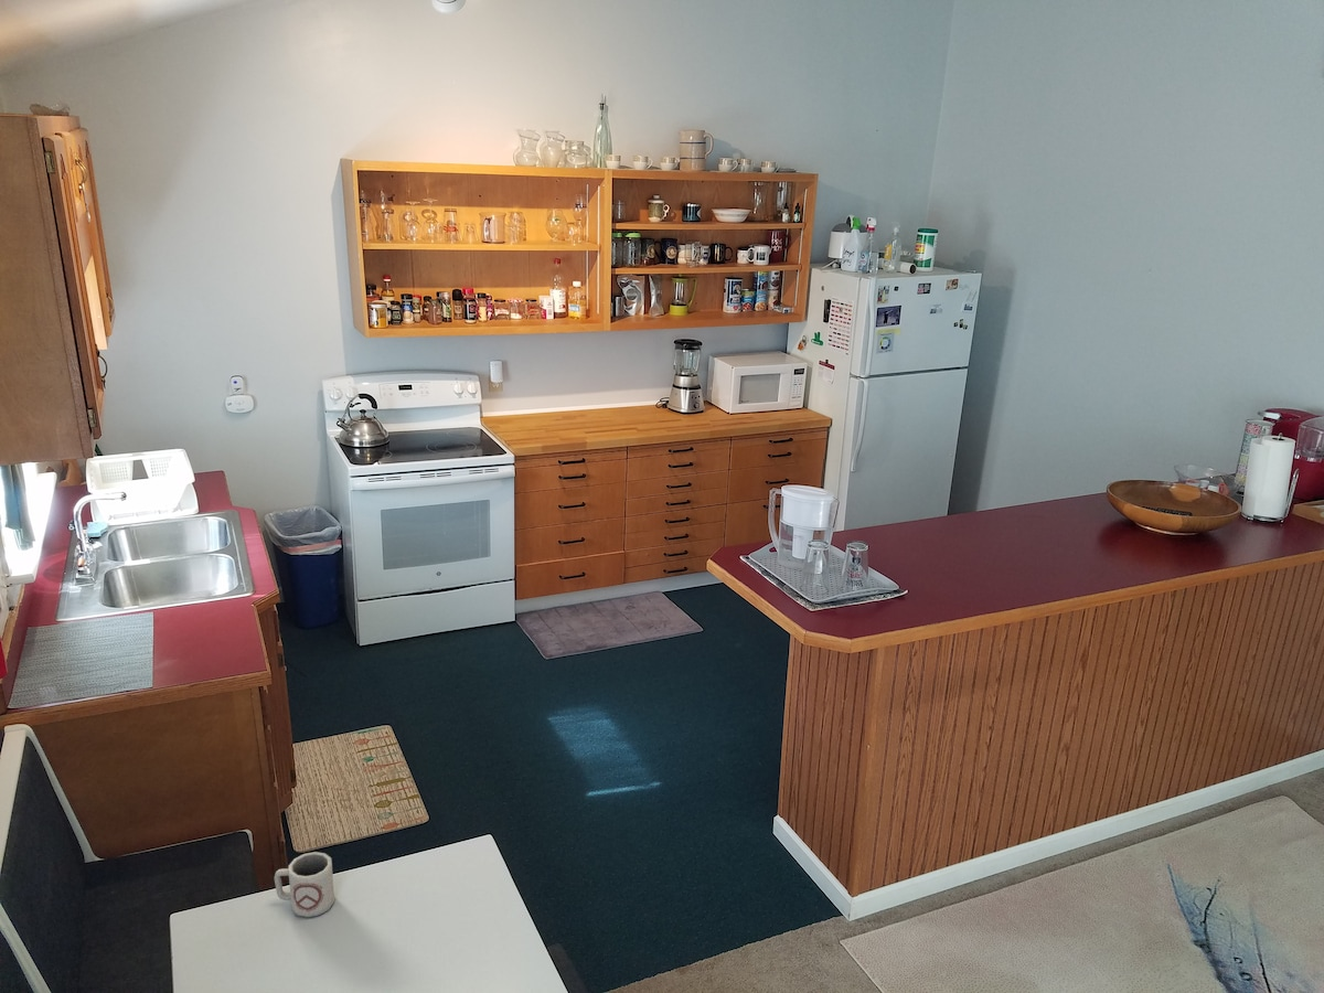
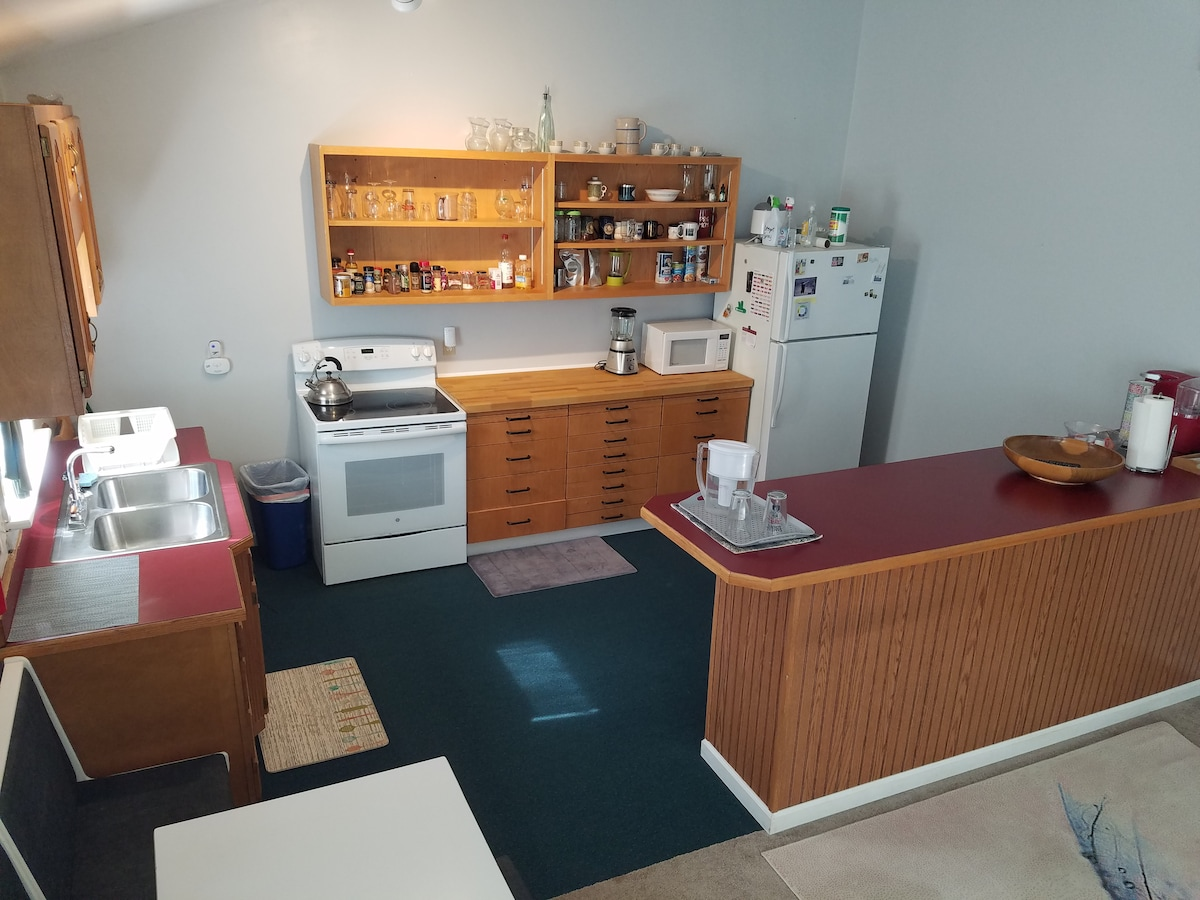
- cup [274,851,335,918]
